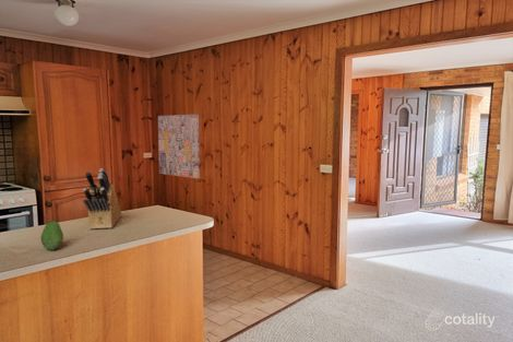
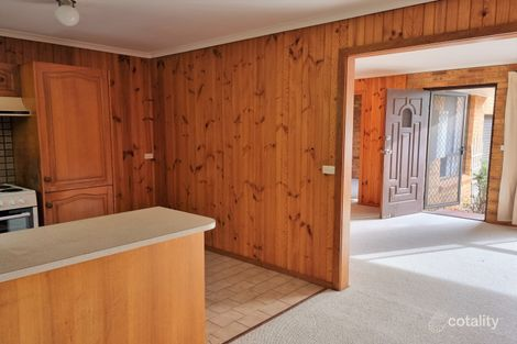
- fruit [40,220,64,251]
- wall art [157,114,201,179]
- knife block [82,167,122,231]
